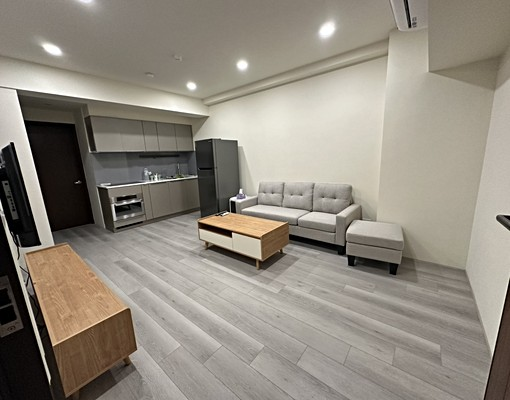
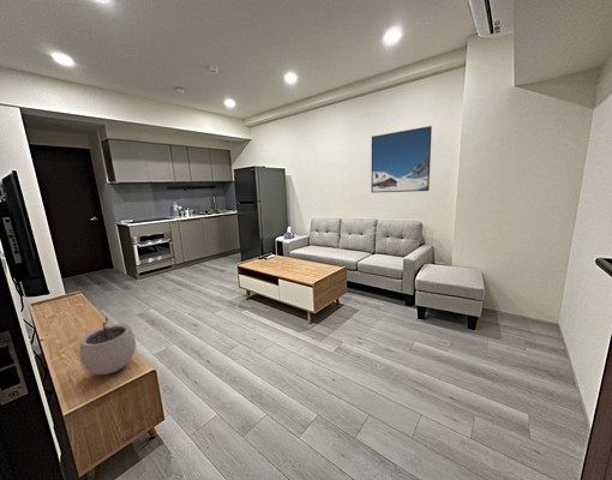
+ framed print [371,125,433,193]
+ plant pot [78,316,137,376]
